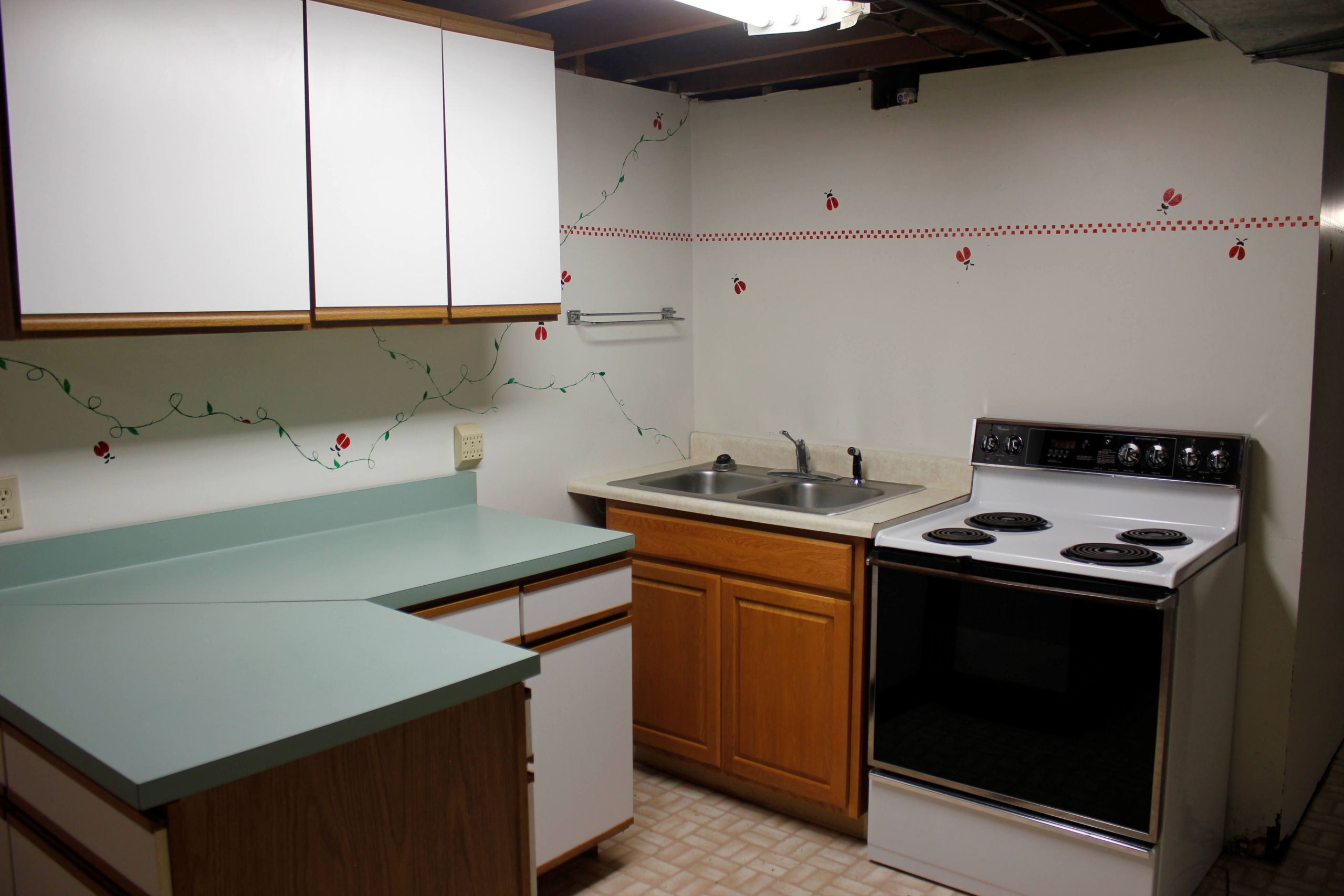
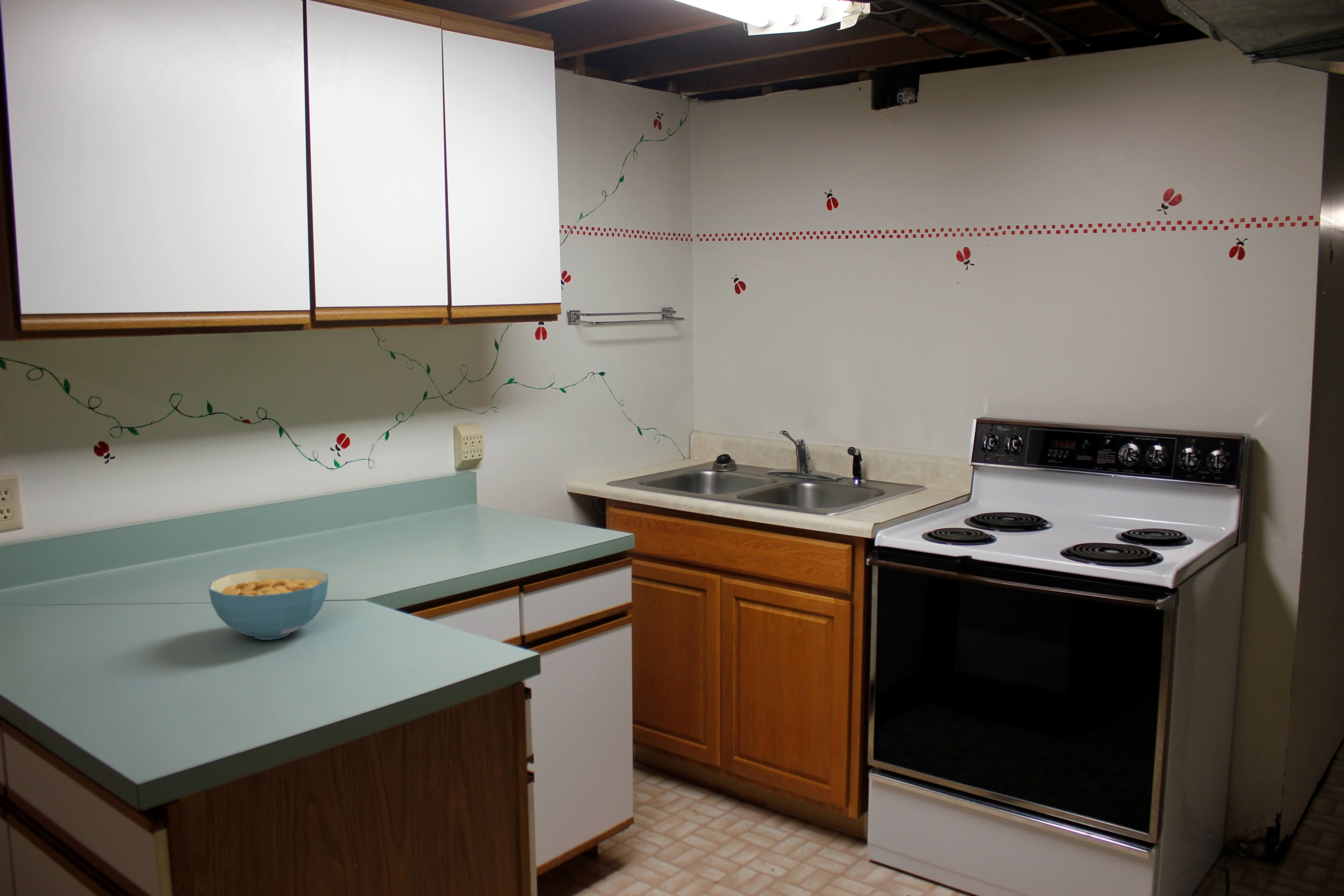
+ cereal bowl [208,567,329,640]
